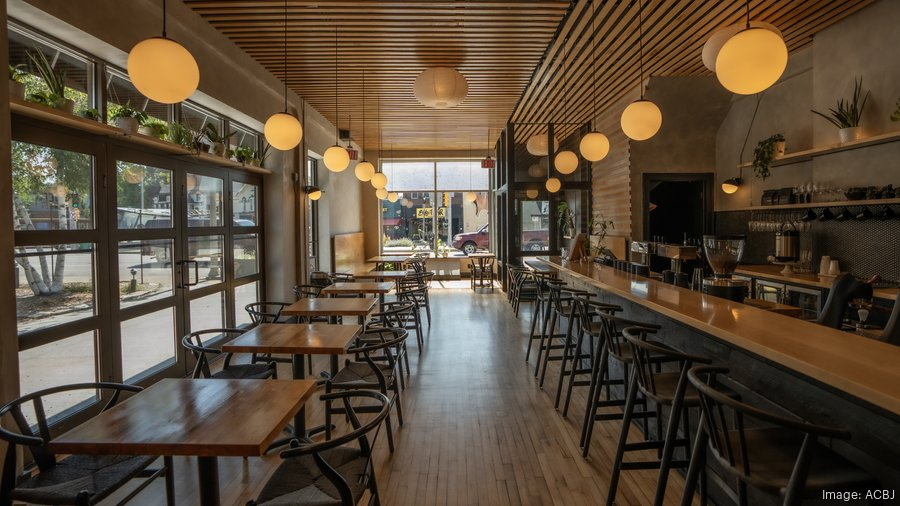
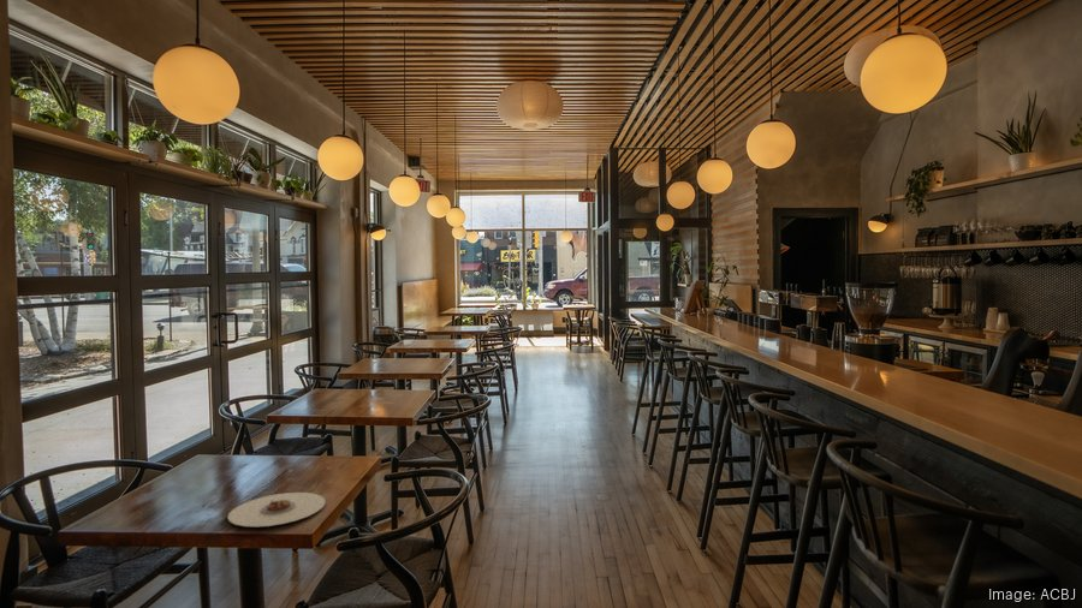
+ plate [226,491,327,527]
